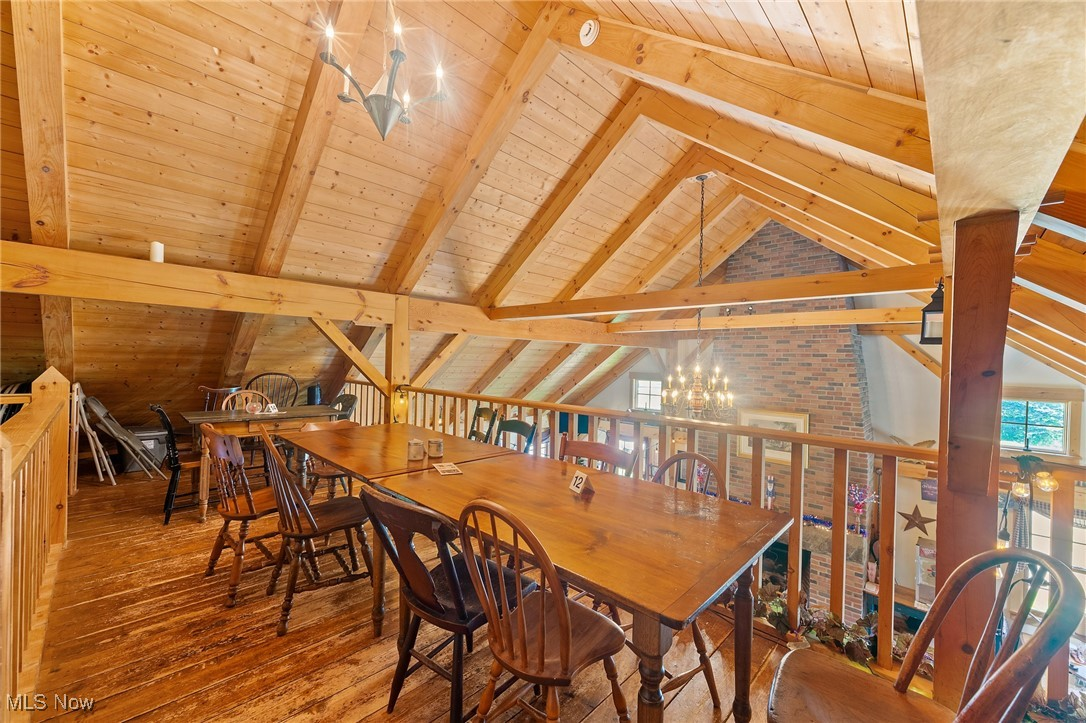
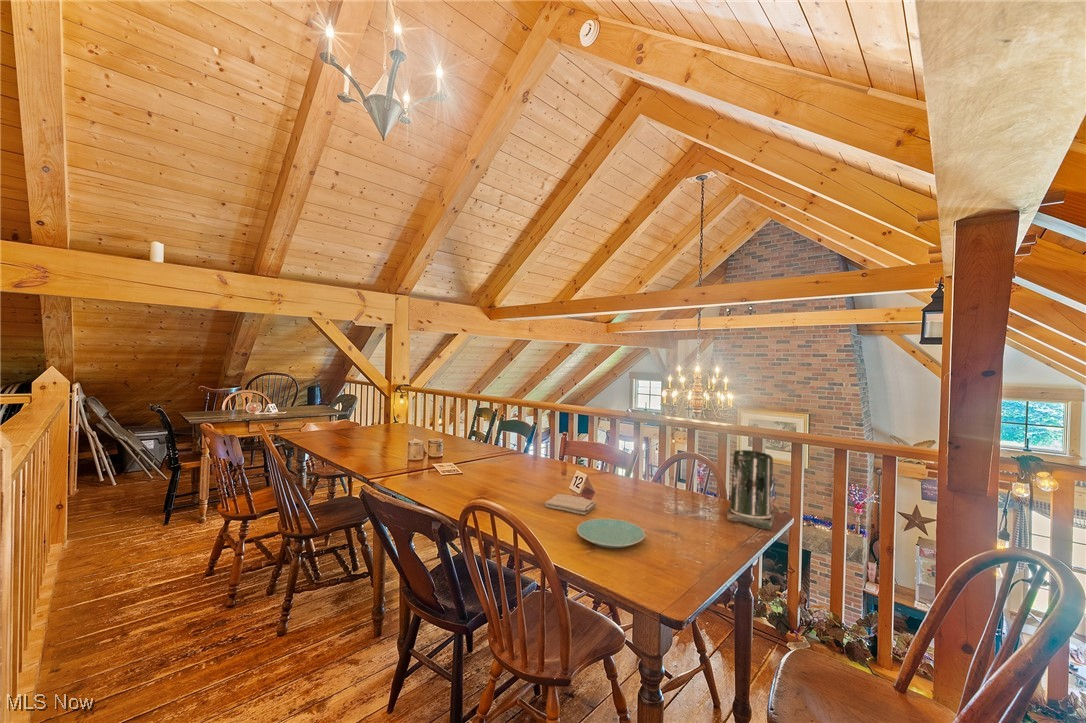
+ pitcher [726,449,775,531]
+ plate [576,518,646,549]
+ washcloth [544,493,597,516]
